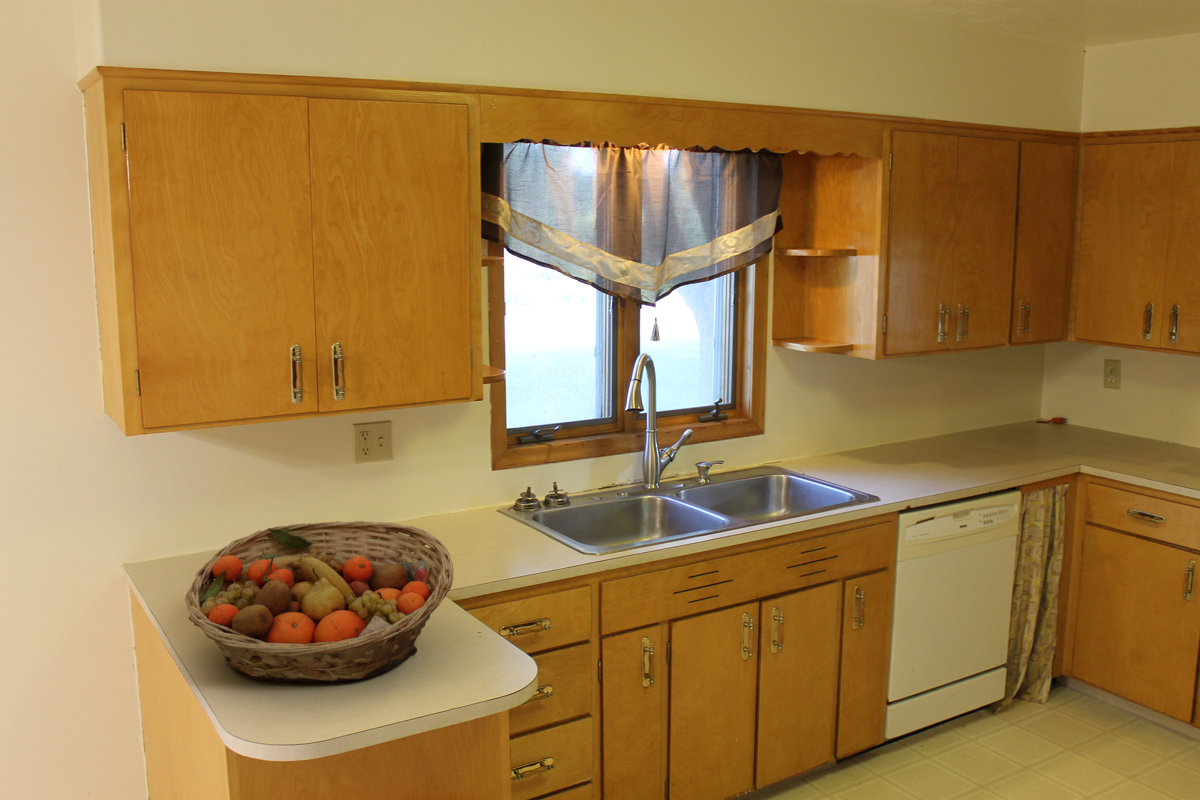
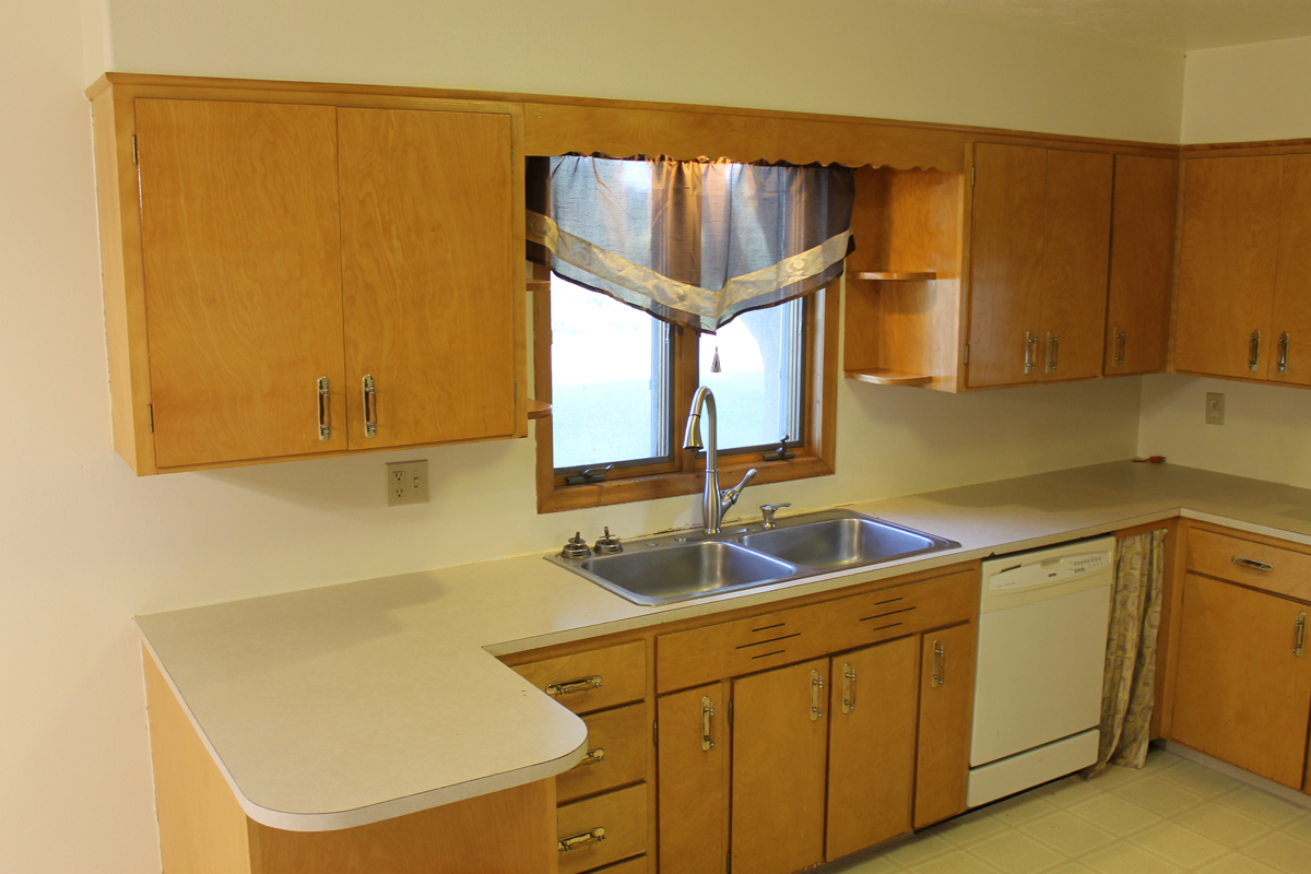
- fruit basket [184,520,454,683]
